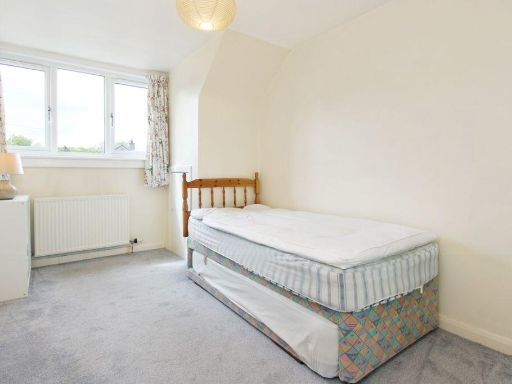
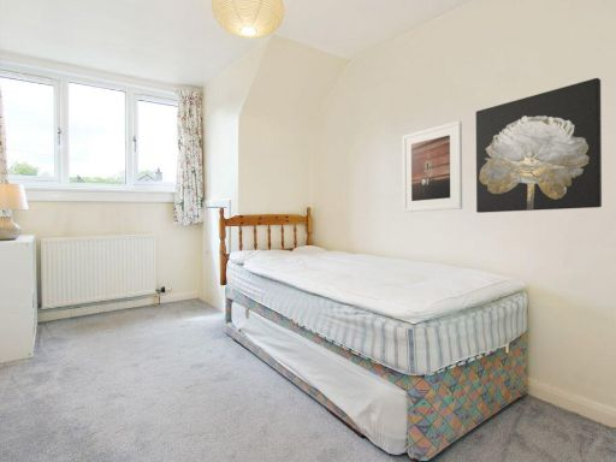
+ wall art [475,77,603,214]
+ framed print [402,119,463,213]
